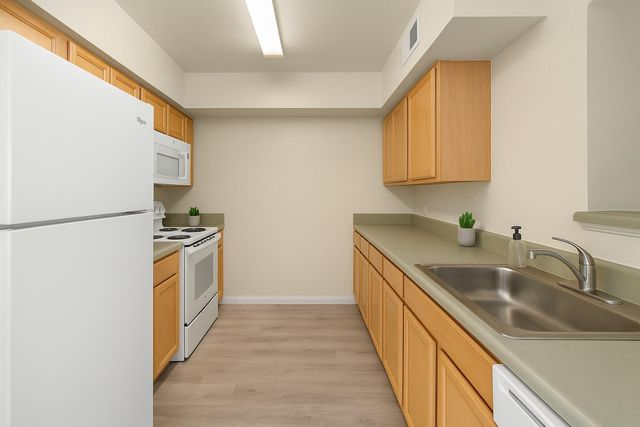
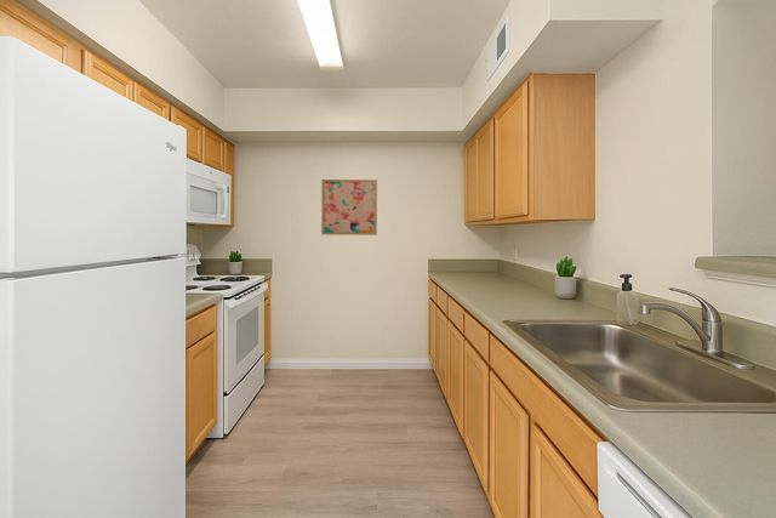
+ wall art [320,178,378,237]
